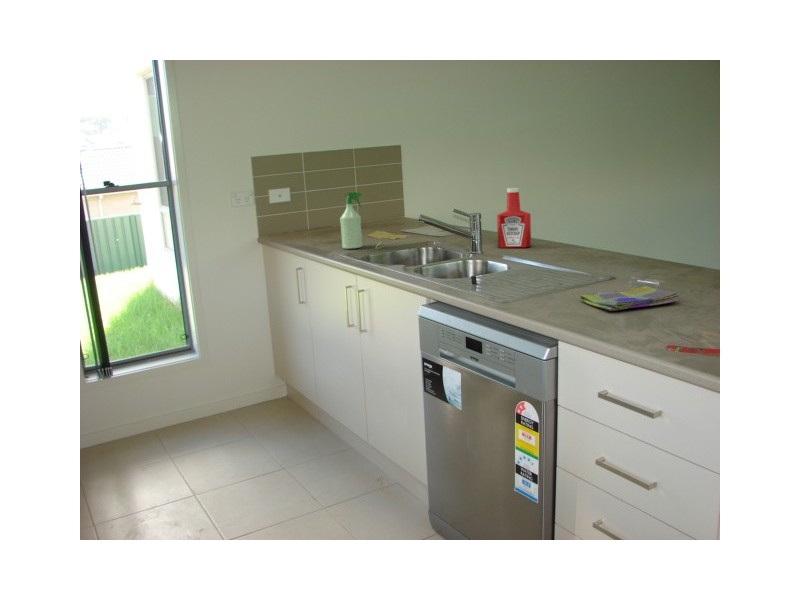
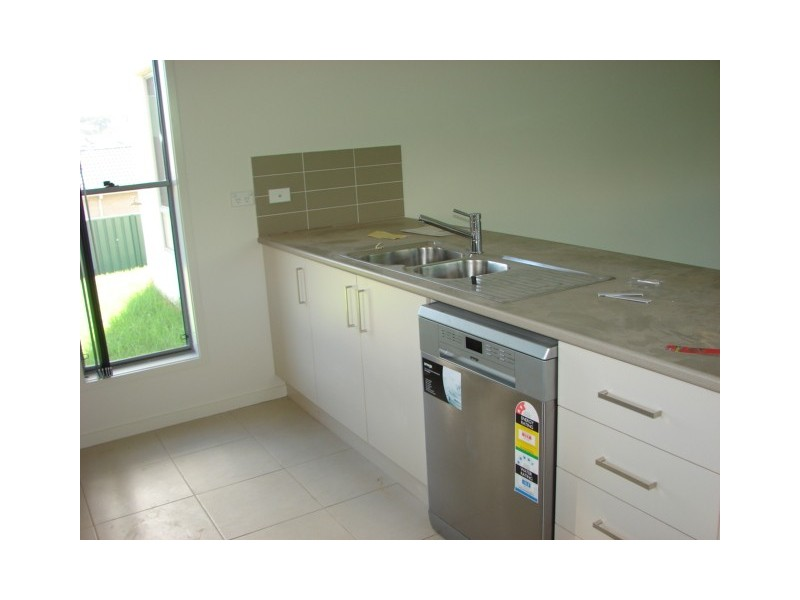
- soap bottle [496,187,532,249]
- dish towel [579,285,682,312]
- spray bottle [339,191,363,250]
